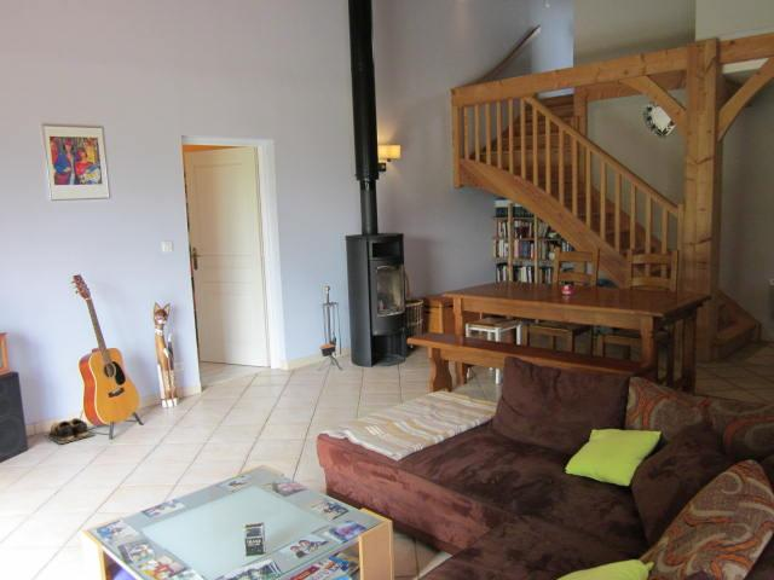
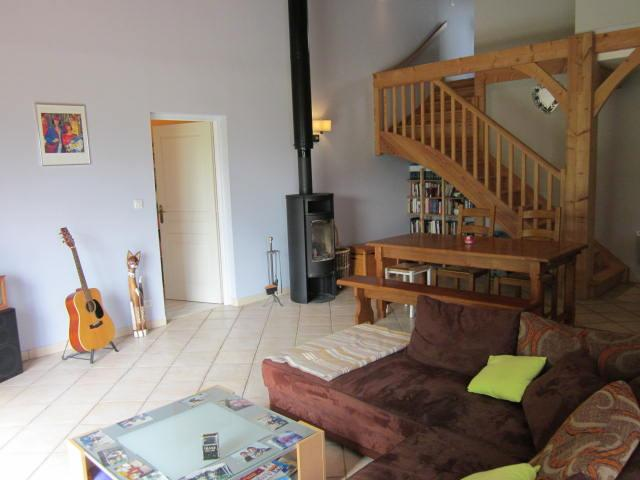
- shoes [42,417,97,445]
